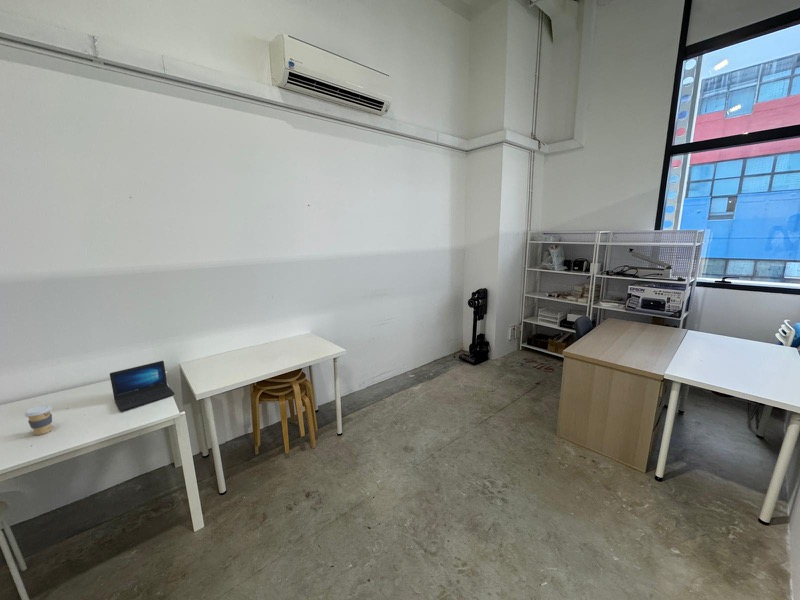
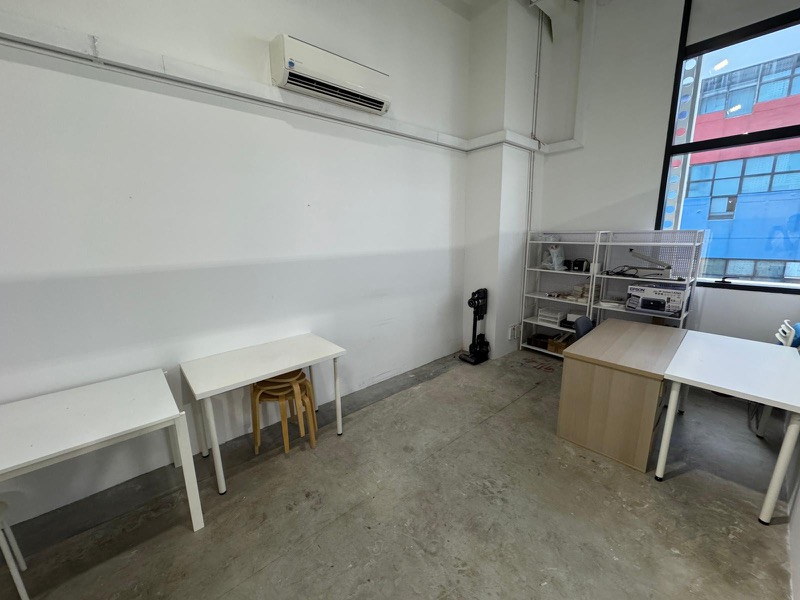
- laptop [109,360,176,412]
- coffee cup [23,404,53,436]
